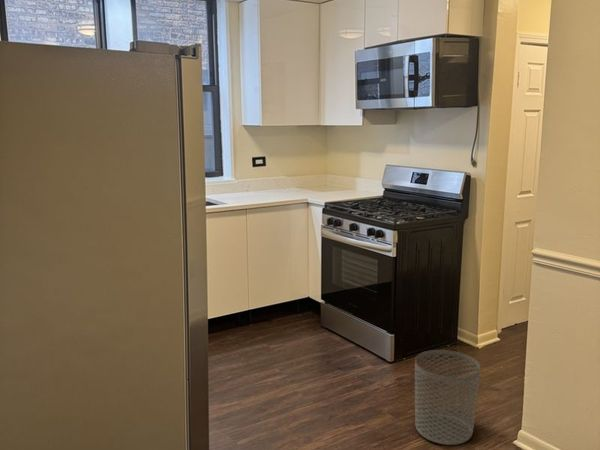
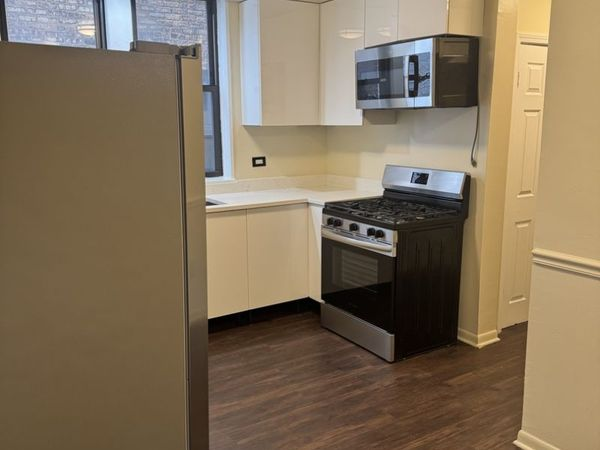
- waste bin [414,349,481,446]
